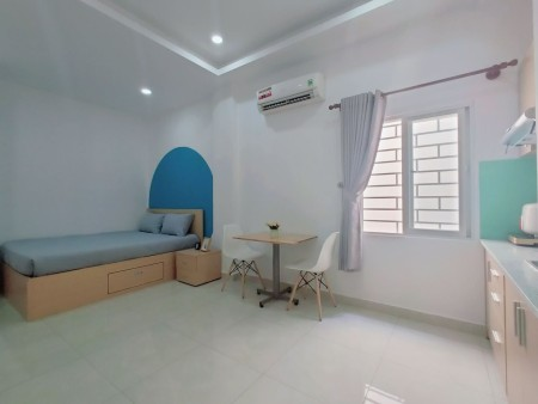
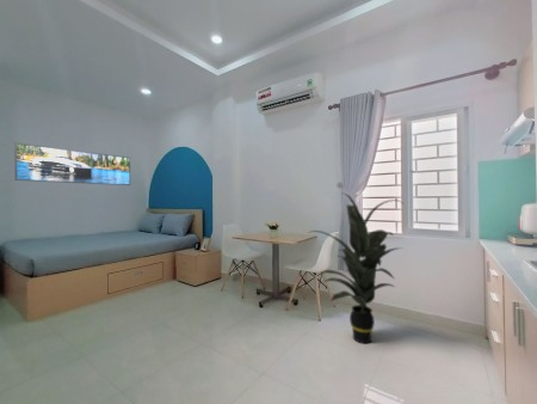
+ indoor plant [305,192,405,344]
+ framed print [13,141,131,186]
